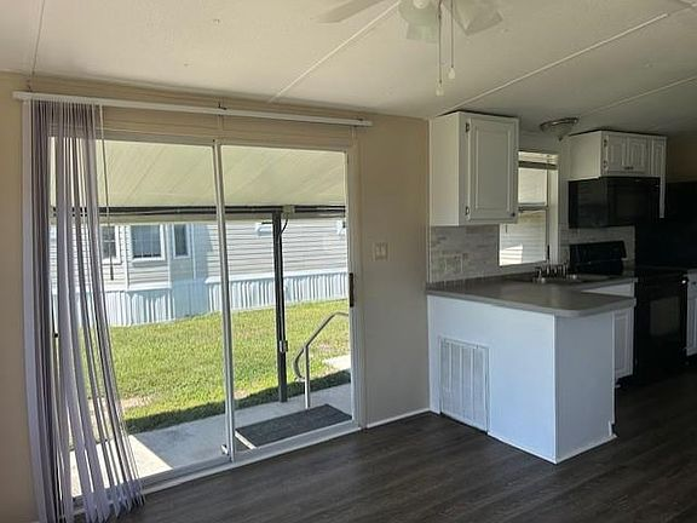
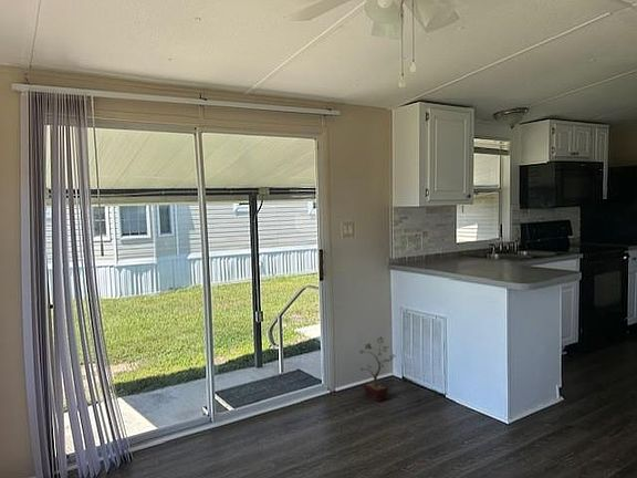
+ potted plant [358,335,396,402]
